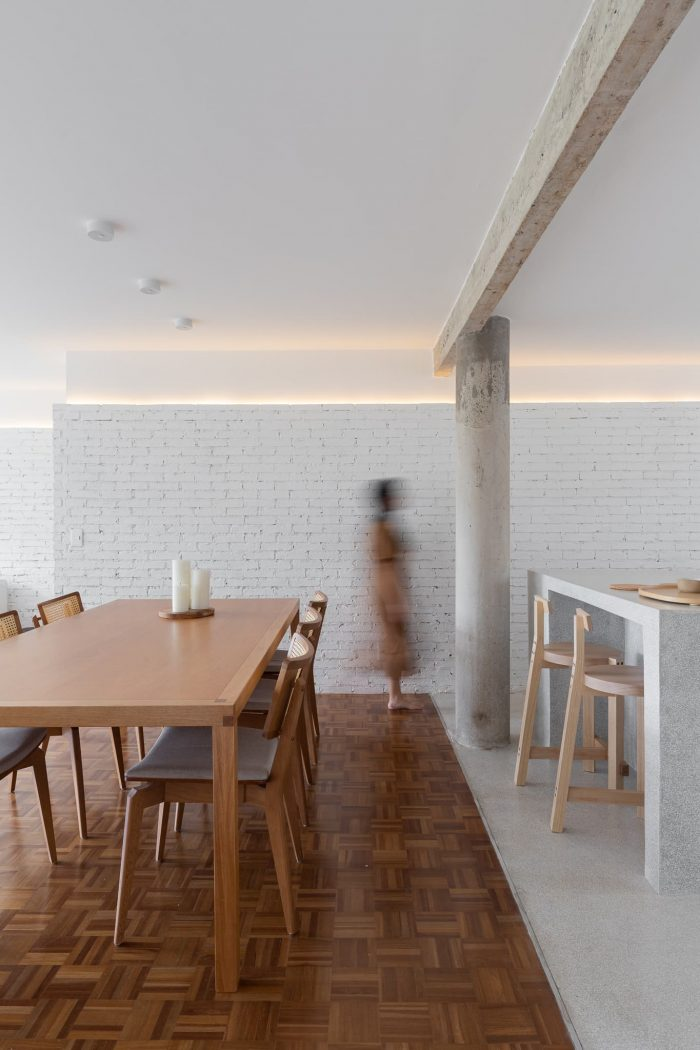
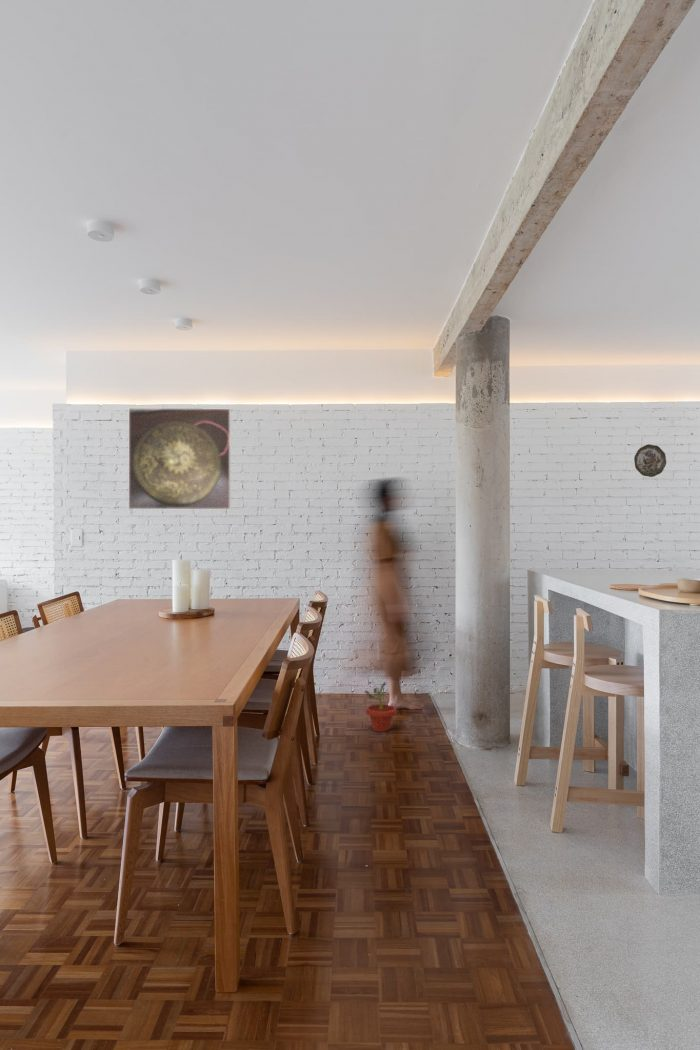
+ potted plant [363,680,398,733]
+ decorative plate [633,443,667,478]
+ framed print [128,407,232,510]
